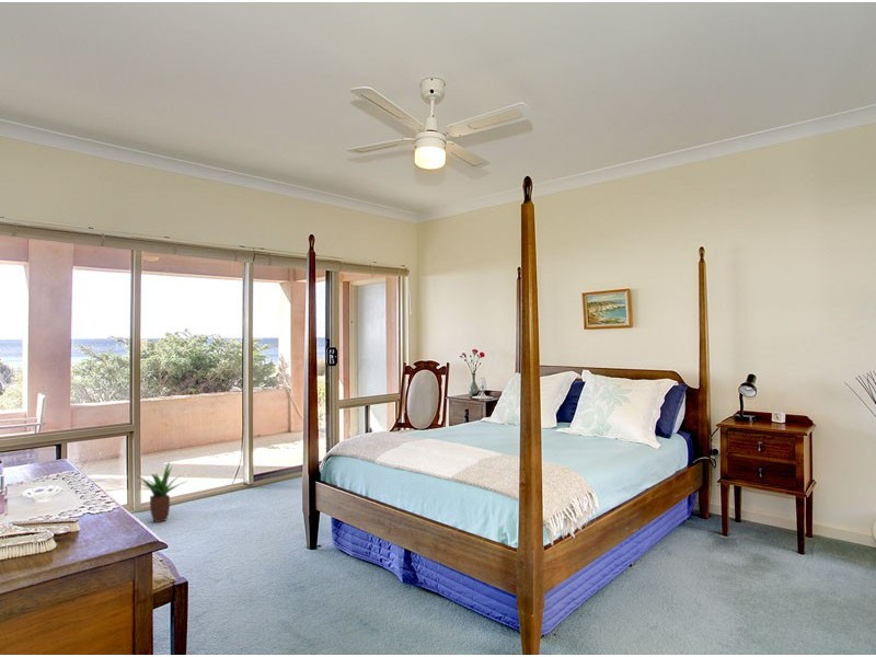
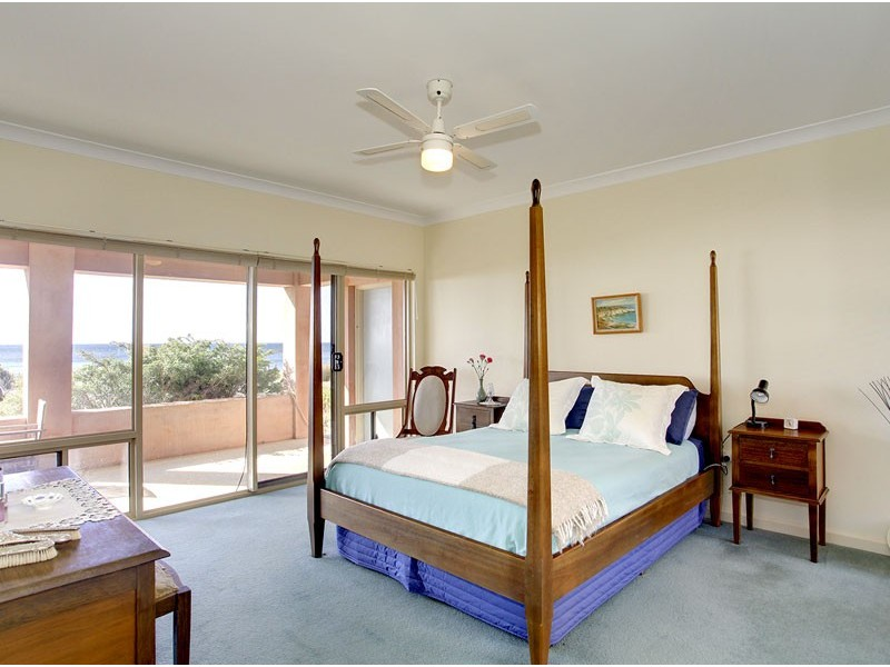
- potted plant [136,461,186,523]
